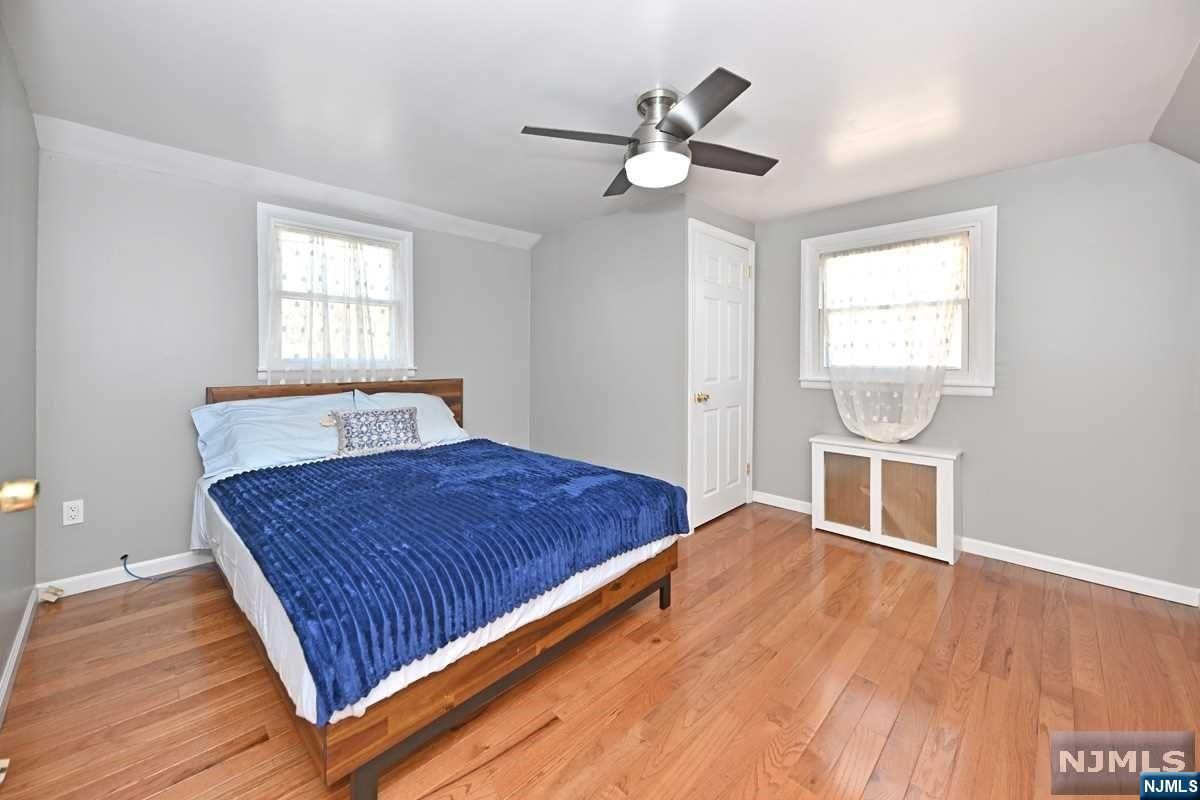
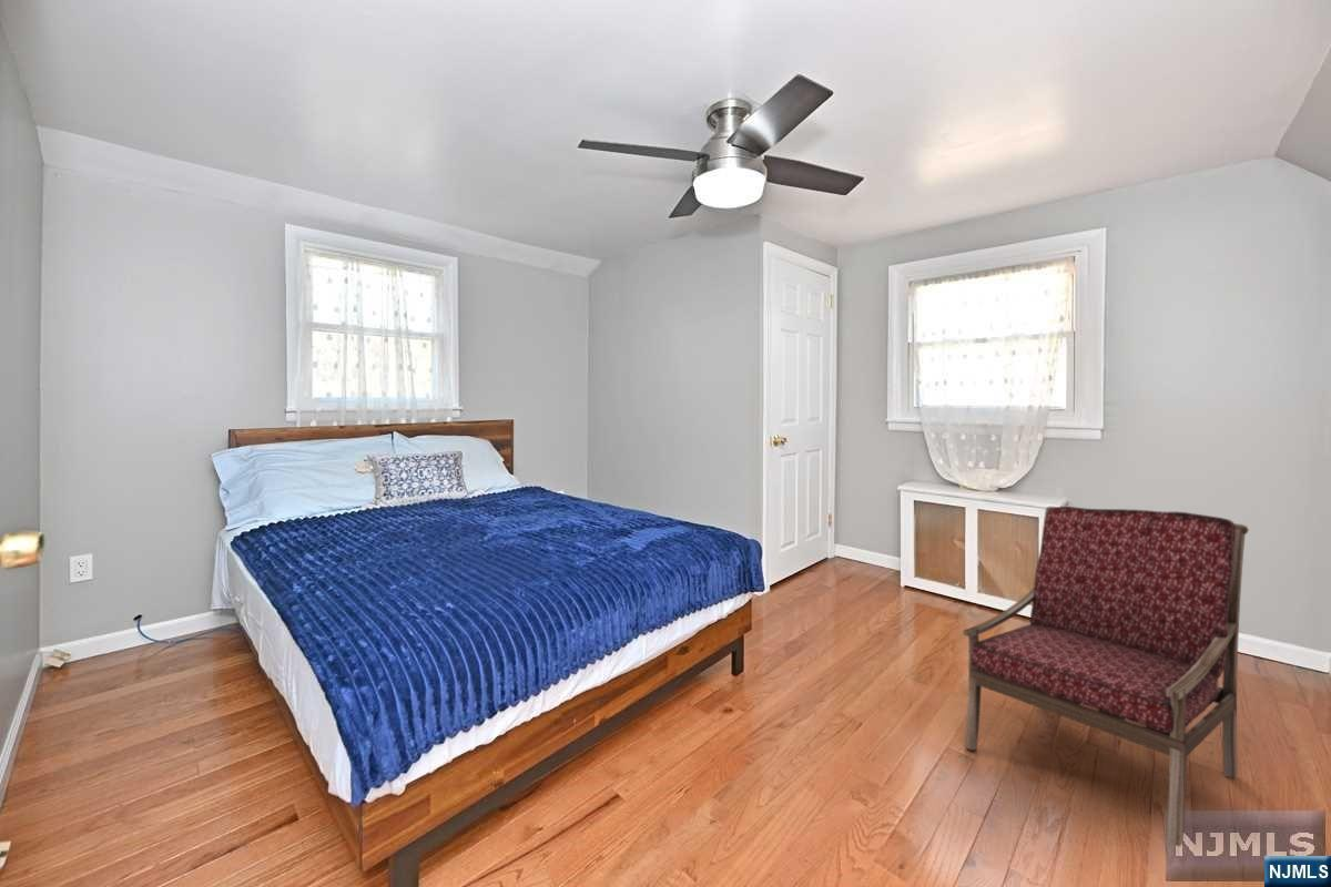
+ armchair [963,506,1250,848]
